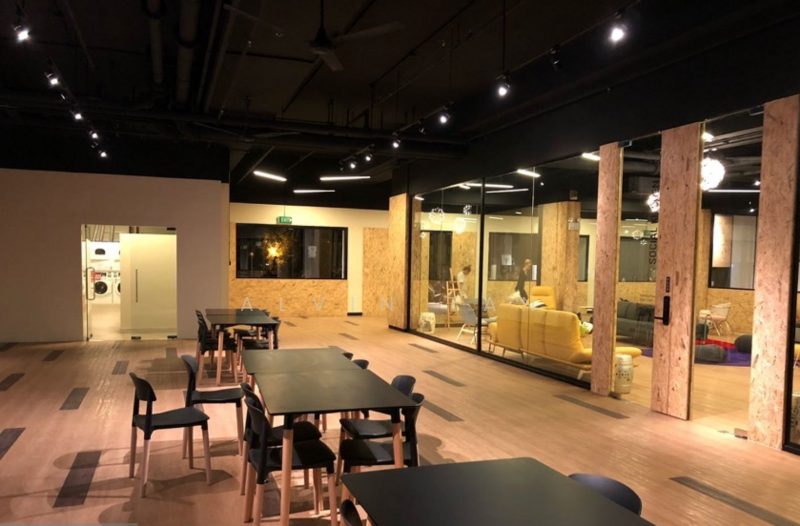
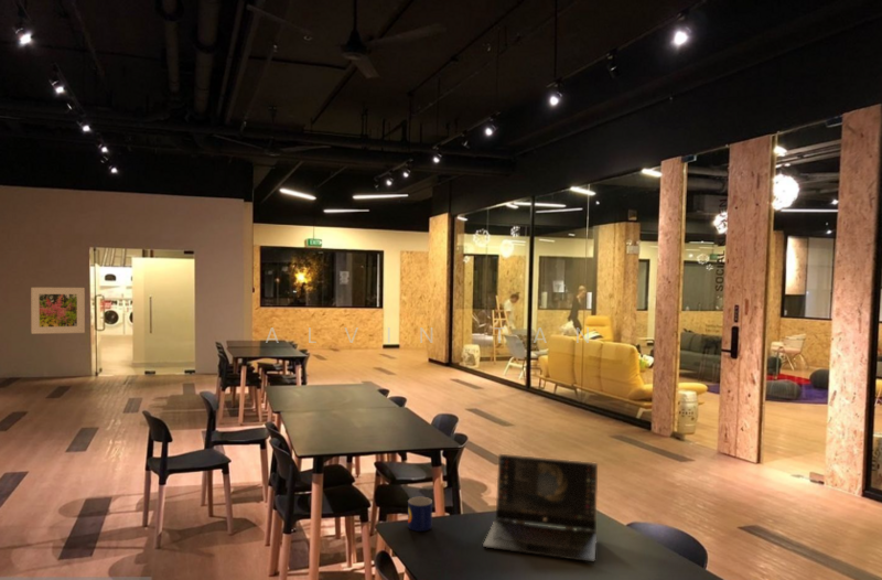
+ laptop [482,453,599,562]
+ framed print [30,287,86,335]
+ mug [407,496,433,533]
